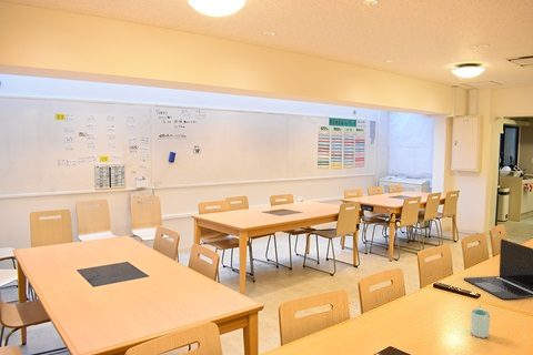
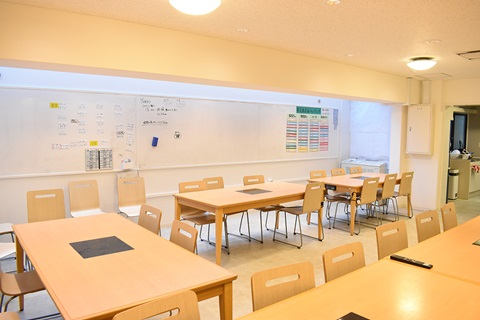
- cup [470,304,492,339]
- laptop [463,239,533,301]
